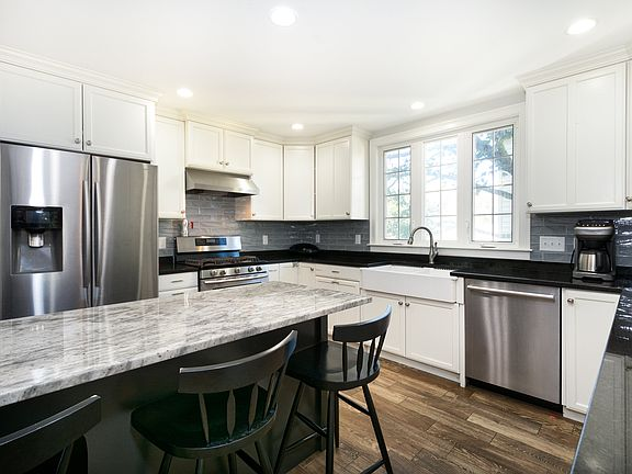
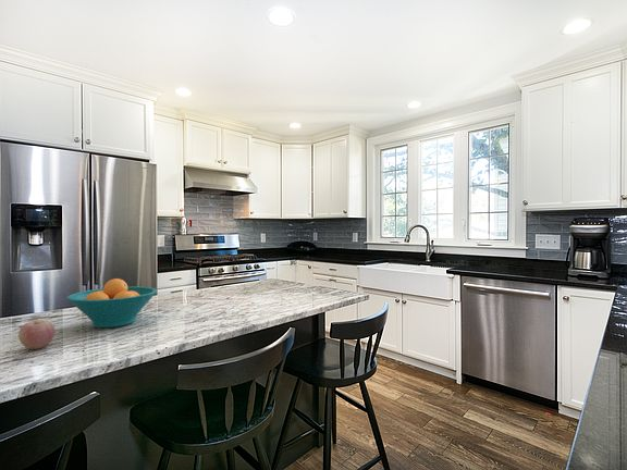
+ fruit bowl [66,277,158,329]
+ apple [17,319,57,350]
